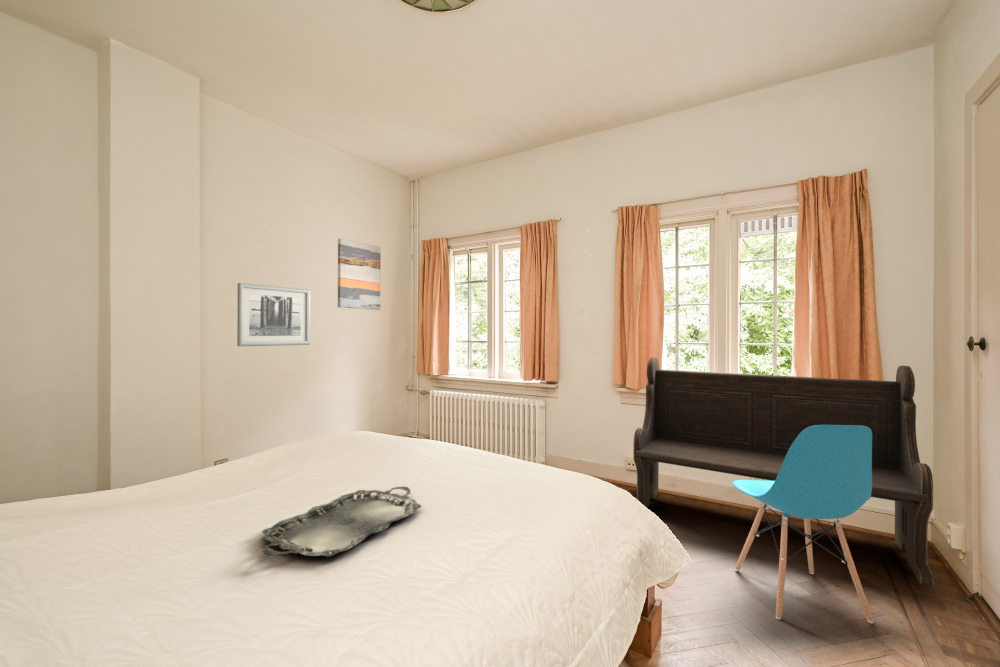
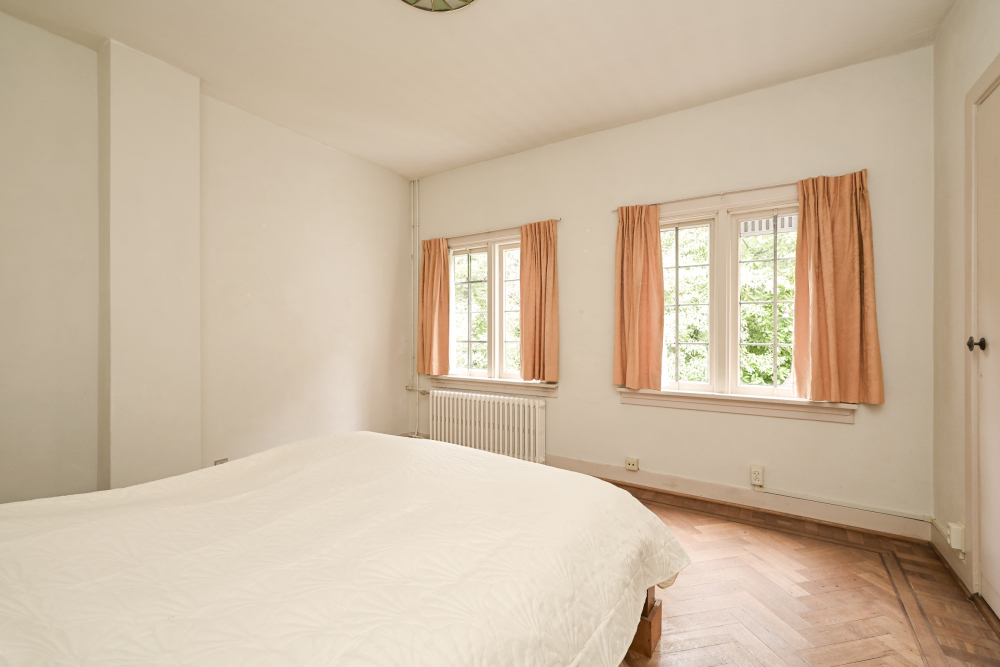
- wall art [337,237,382,311]
- bench [632,356,935,588]
- chair [731,425,875,624]
- wall art [236,282,311,347]
- serving tray [261,485,423,558]
